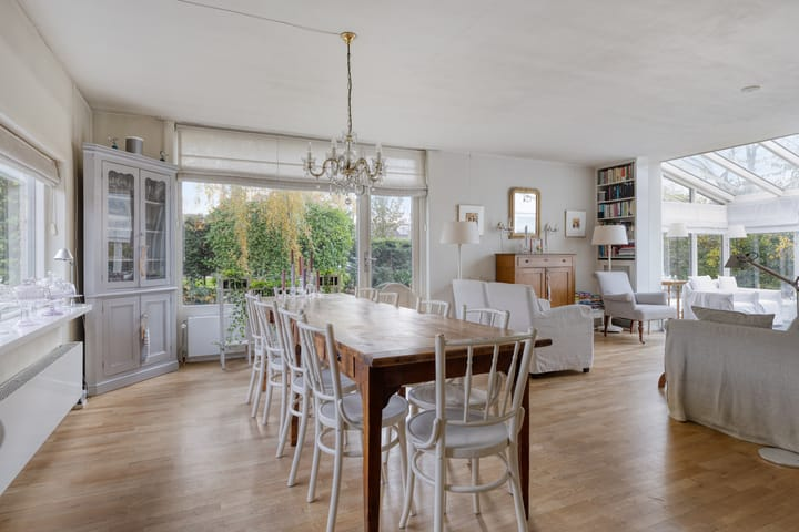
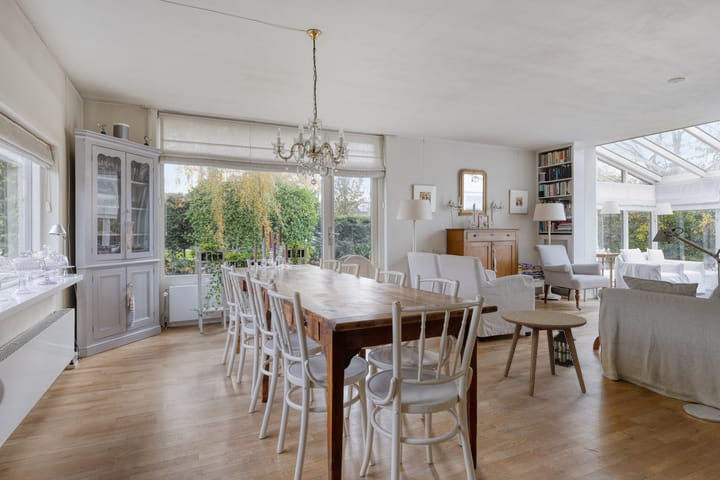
+ lantern [553,330,577,368]
+ side table [501,309,588,397]
